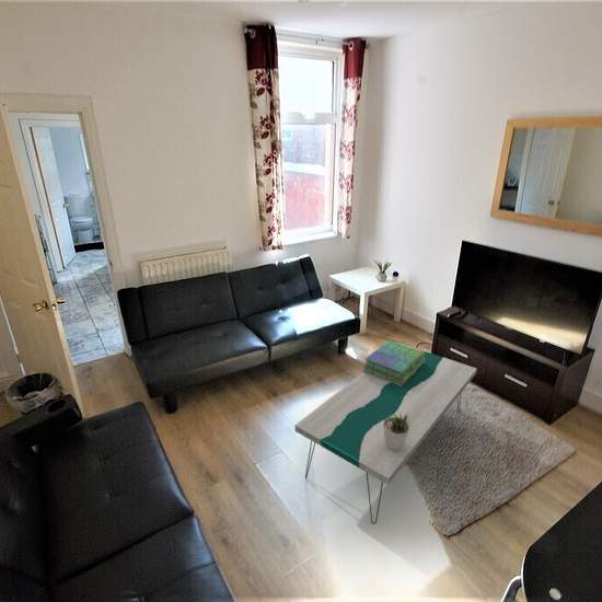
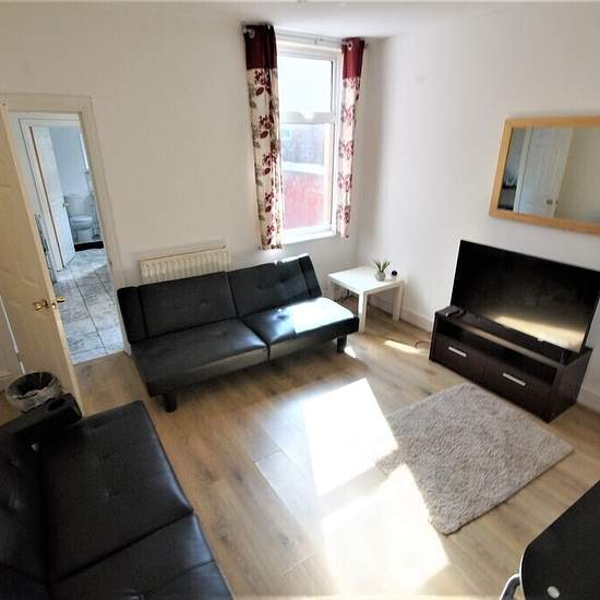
- potted plant [383,410,409,451]
- coffee table [293,343,478,525]
- stack of books [361,339,425,386]
